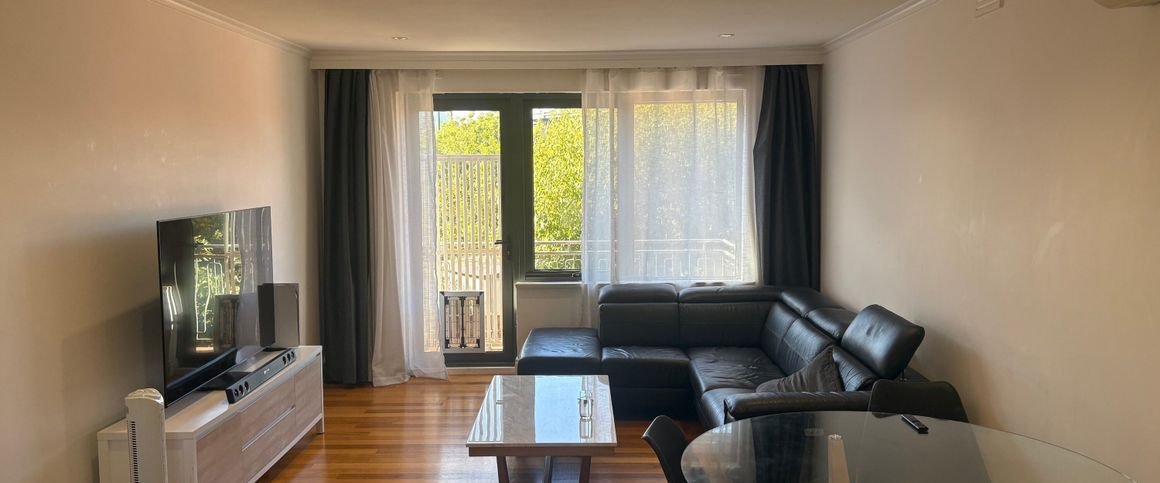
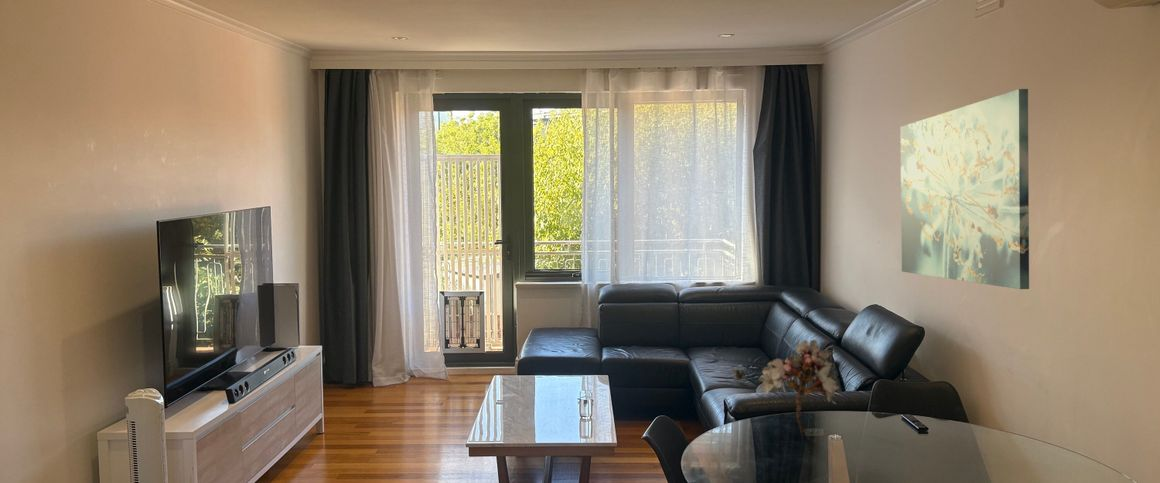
+ flower bouquet [733,339,841,437]
+ wall art [899,88,1030,290]
